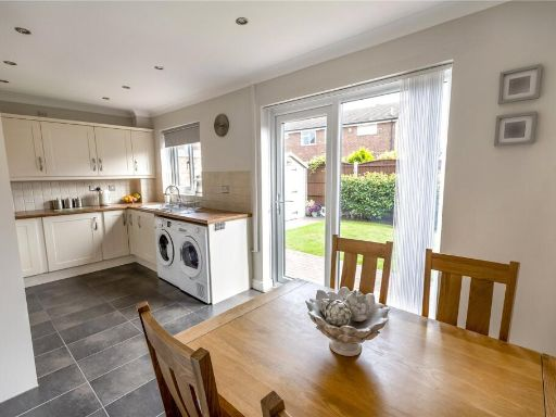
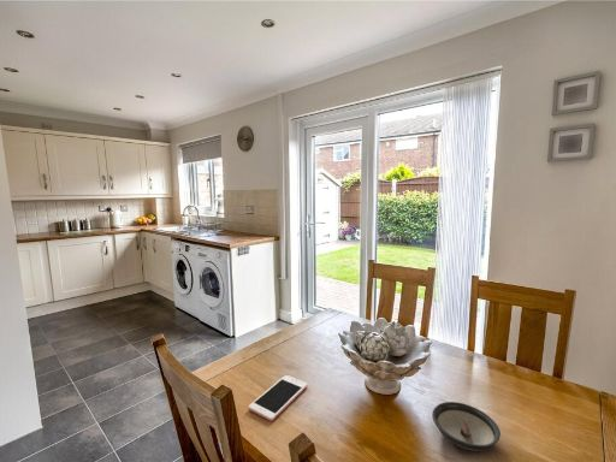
+ saucer [431,401,502,452]
+ cell phone [248,374,309,422]
